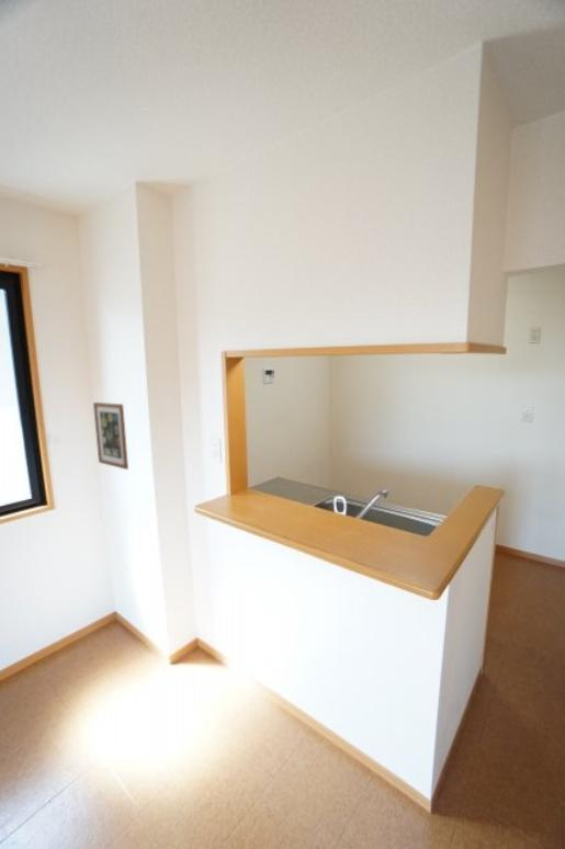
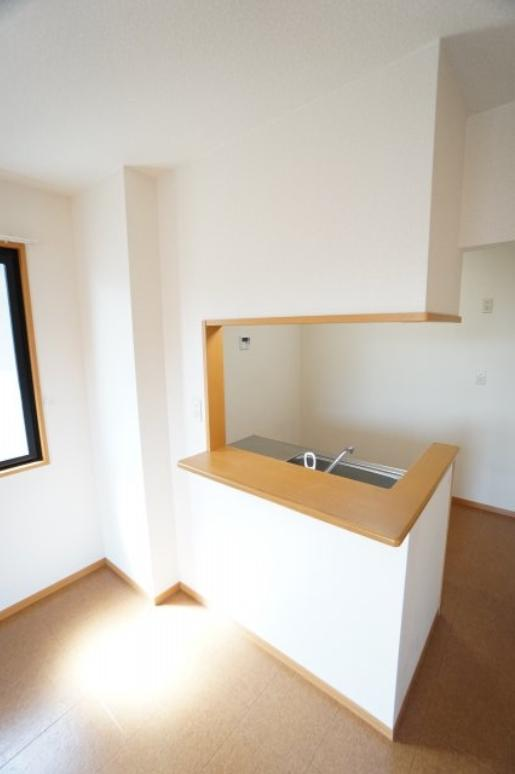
- wall art [92,401,129,471]
